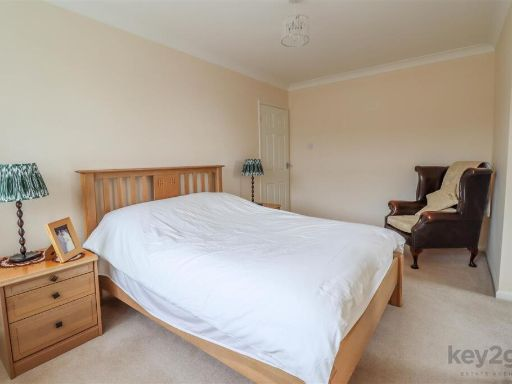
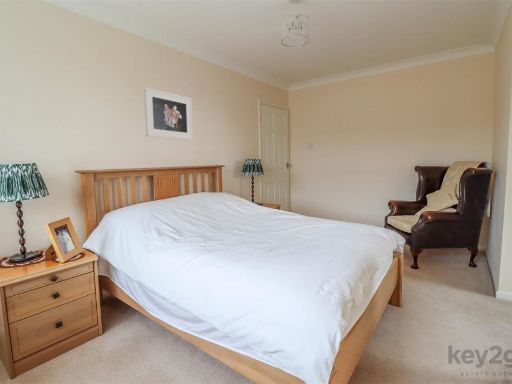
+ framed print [143,86,194,141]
